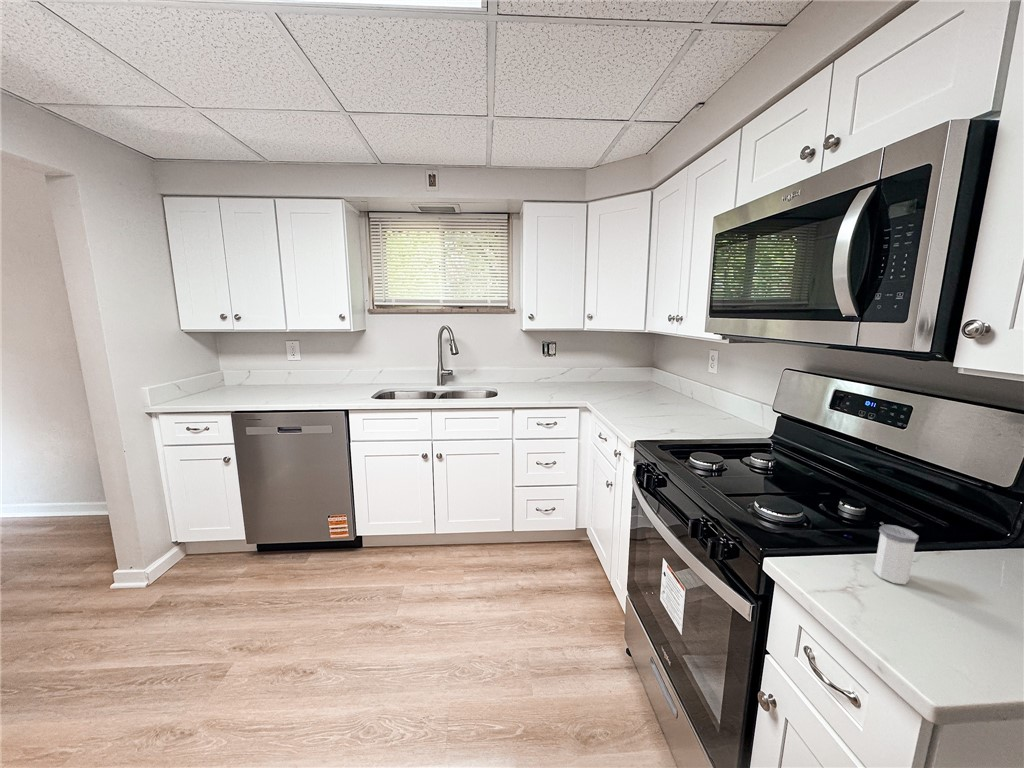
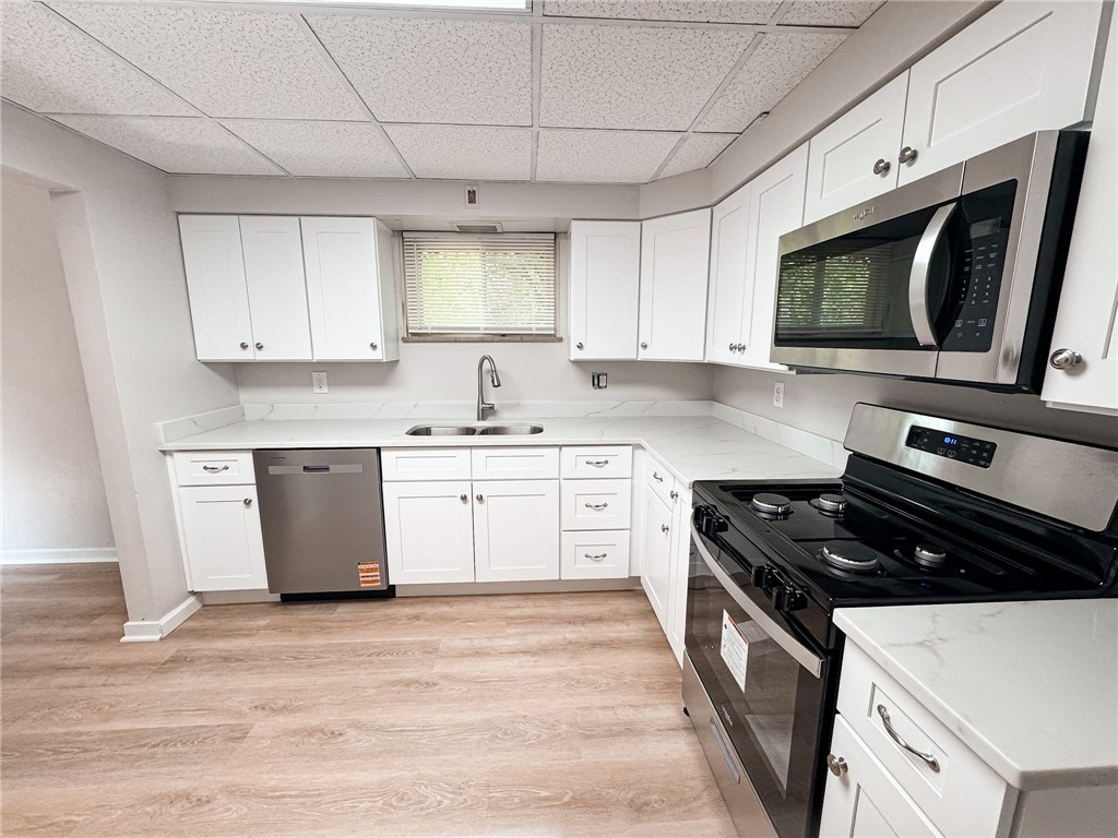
- salt shaker [873,523,920,585]
